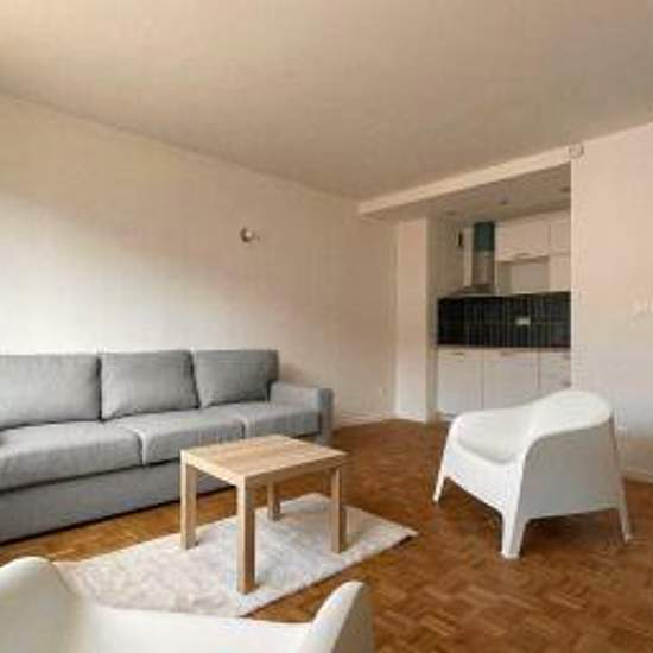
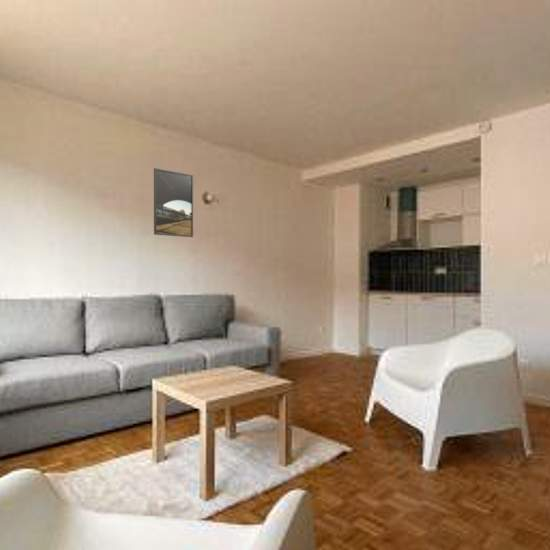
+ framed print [153,167,194,238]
